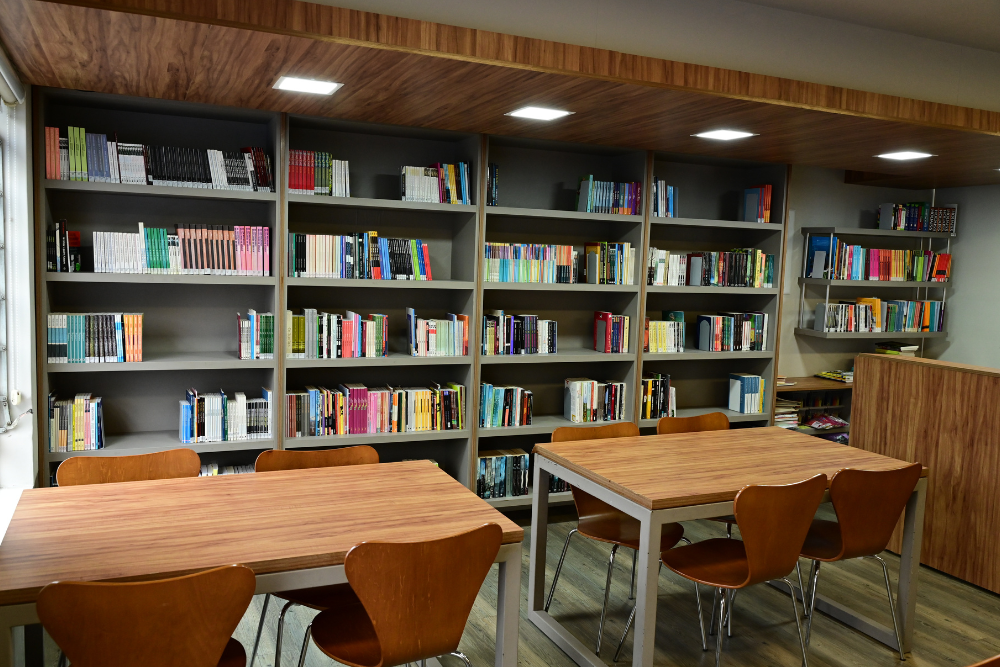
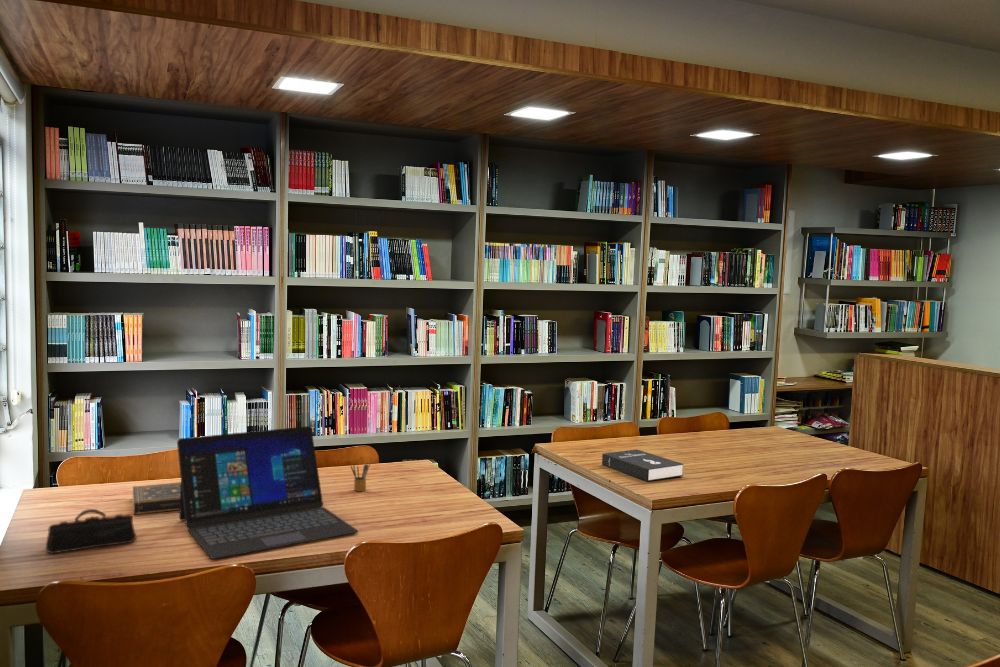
+ laptop [176,425,359,560]
+ book [132,481,181,515]
+ pencil case [45,508,138,555]
+ pencil box [349,461,372,492]
+ booklet [601,448,685,482]
